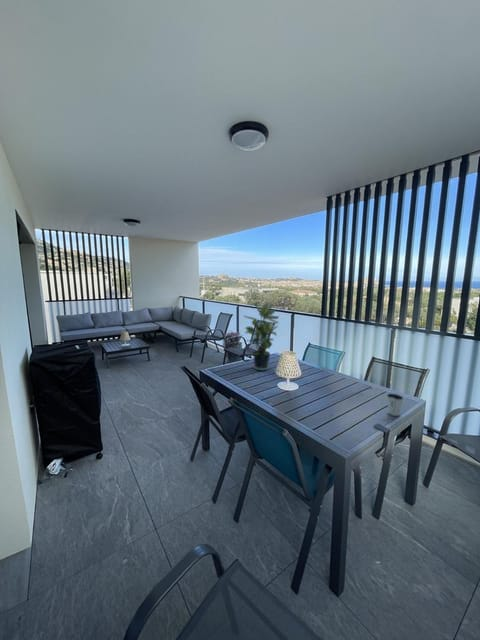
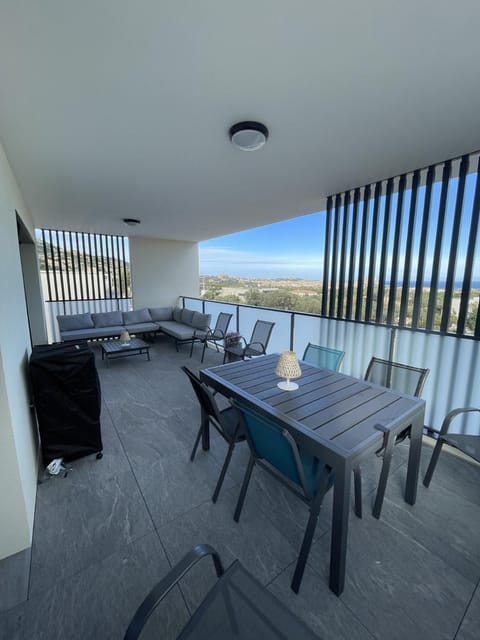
- dixie cup [386,392,405,417]
- potted plant [243,301,280,371]
